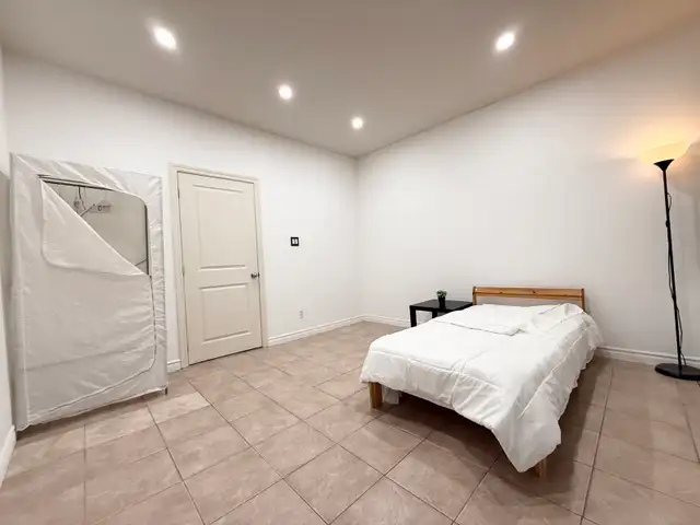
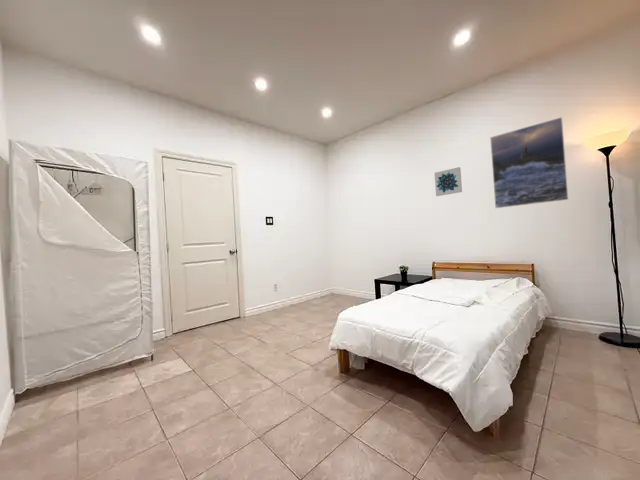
+ wall art [434,166,463,197]
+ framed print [489,116,569,209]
